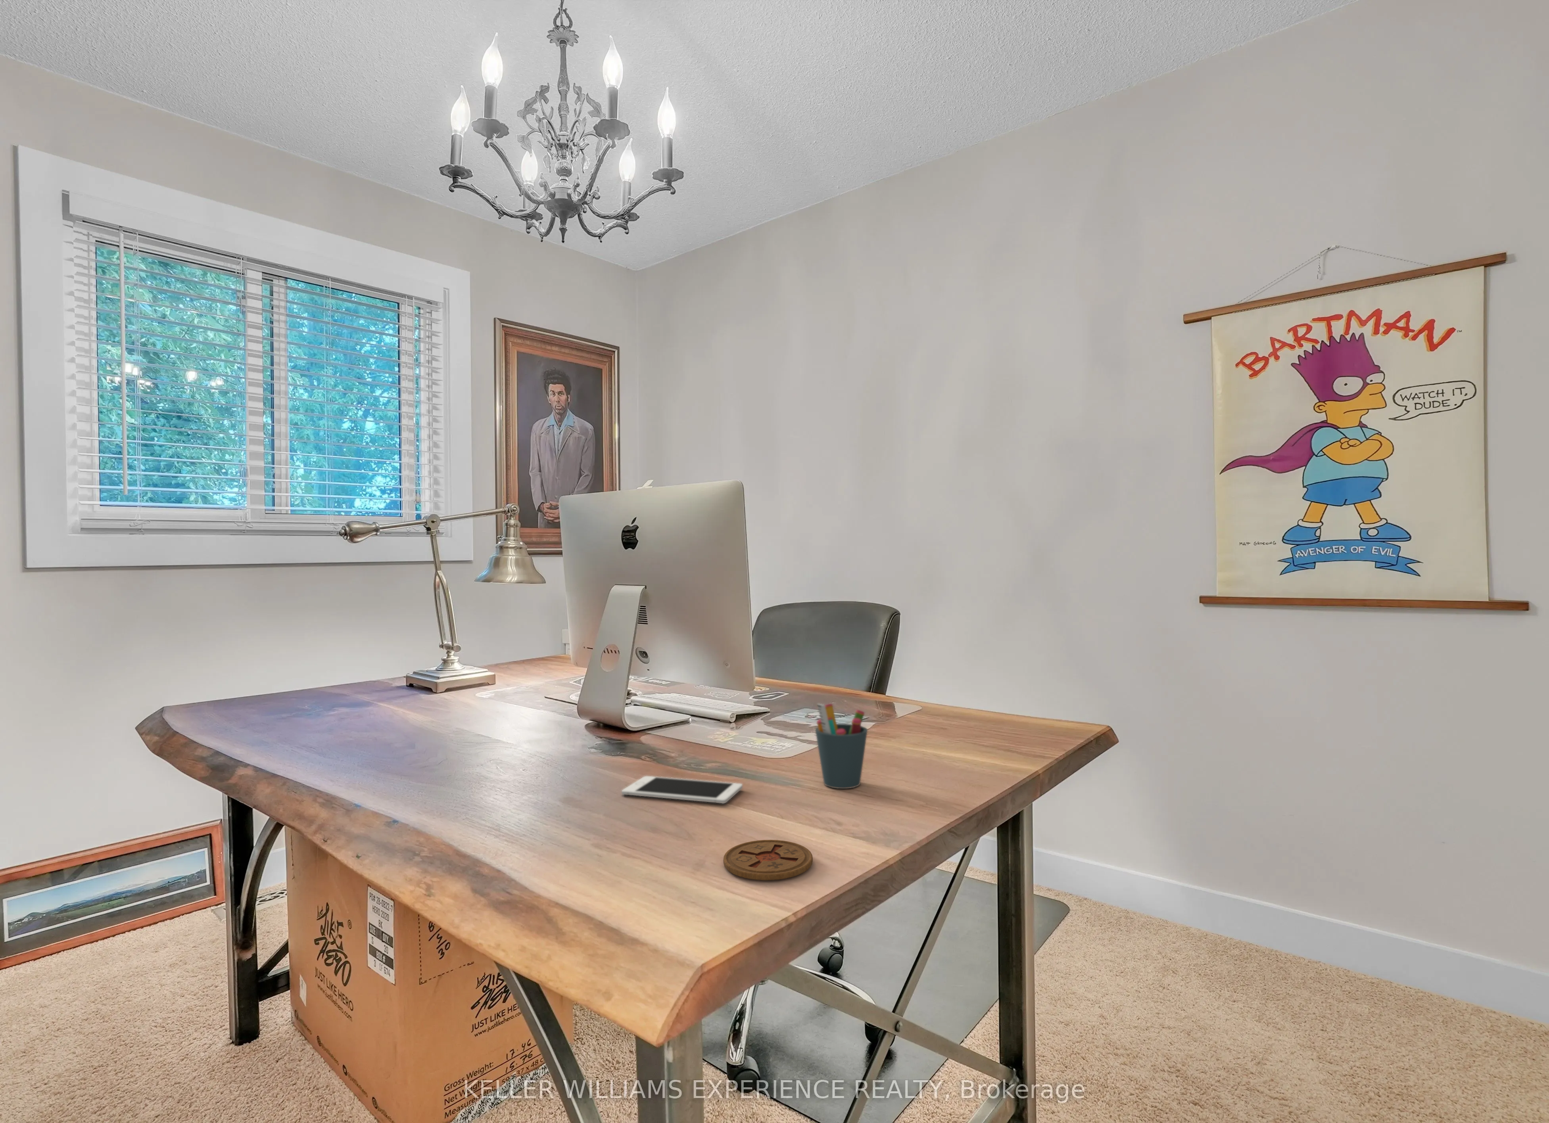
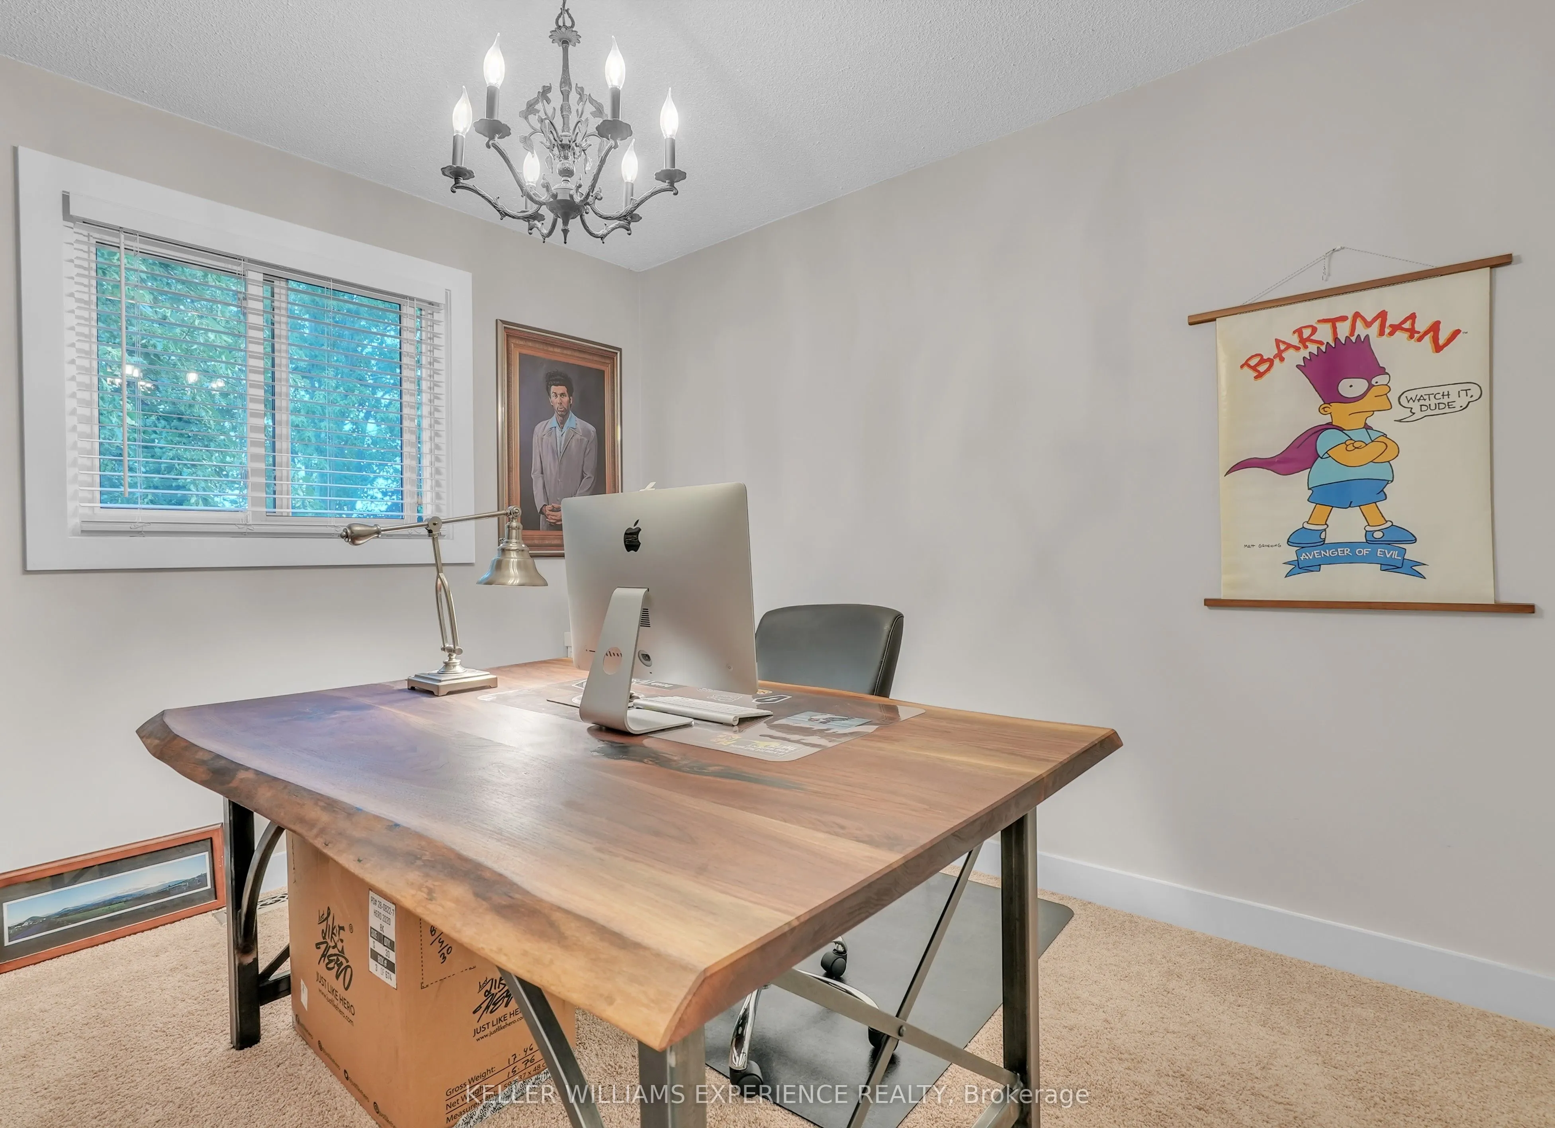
- coaster [723,839,813,880]
- cell phone [622,776,743,804]
- pen holder [814,703,868,789]
